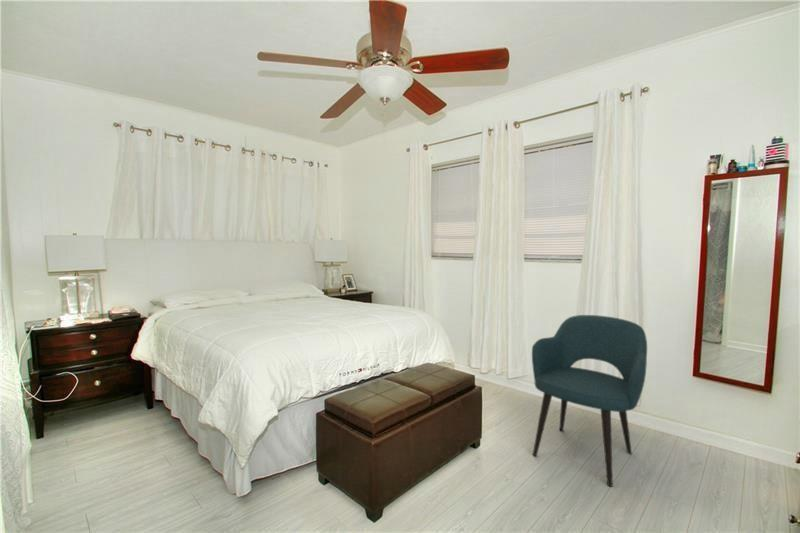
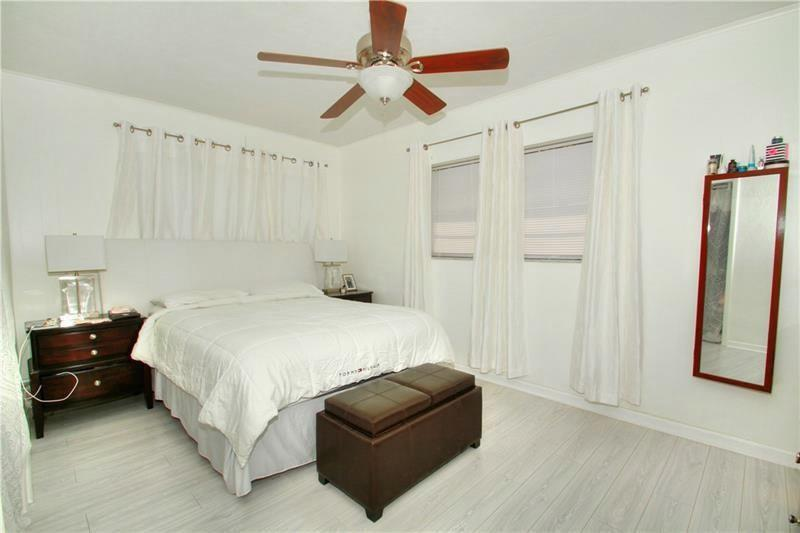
- armchair [531,314,648,488]
